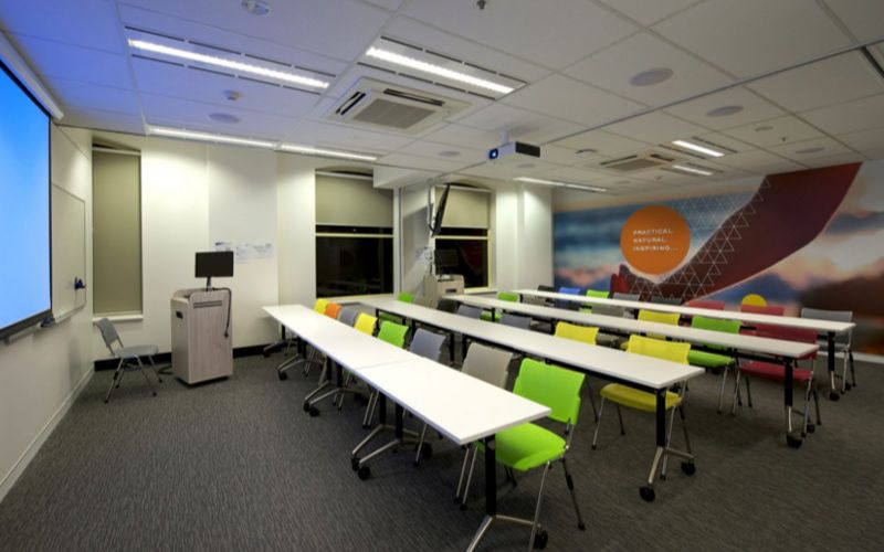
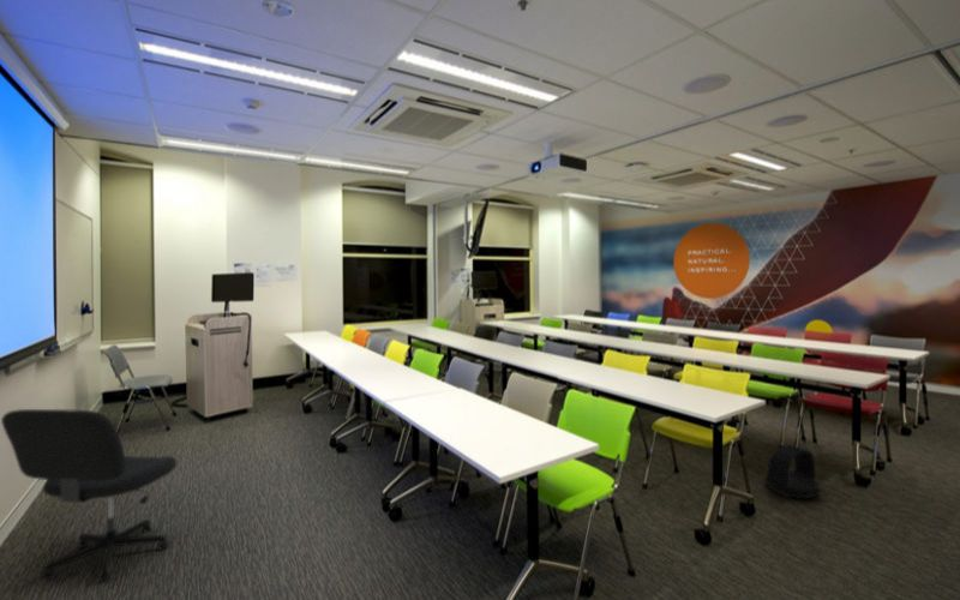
+ backpack [763,444,822,500]
+ office chair [0,408,178,583]
